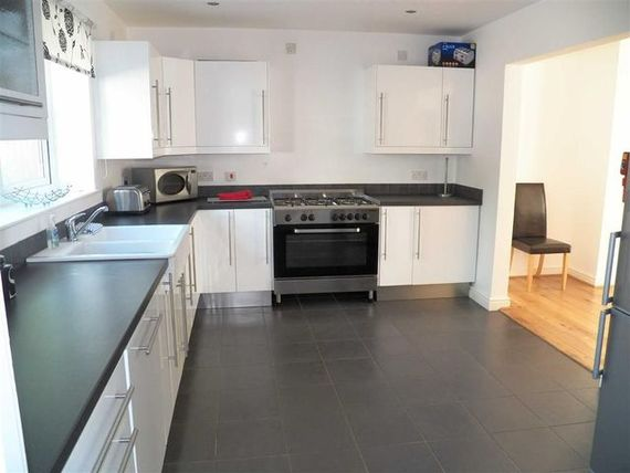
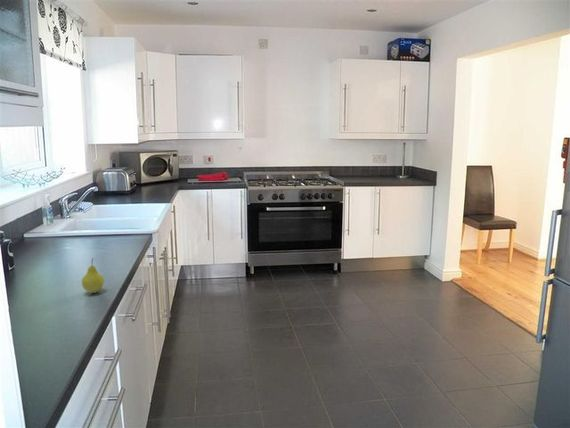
+ fruit [81,257,105,294]
